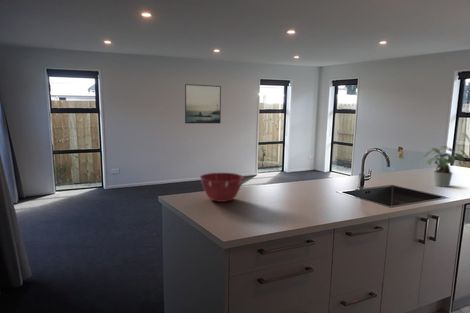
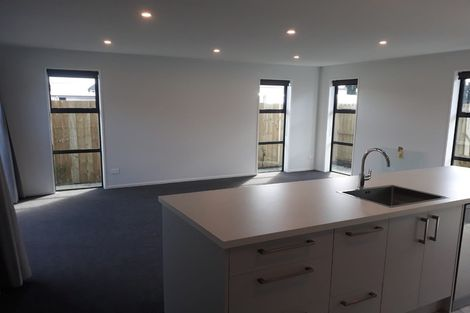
- mixing bowl [199,172,245,203]
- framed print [184,83,222,124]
- potted plant [423,145,470,188]
